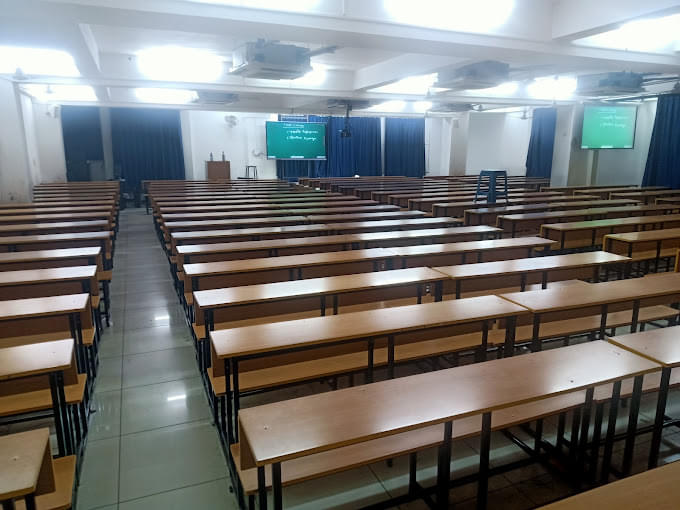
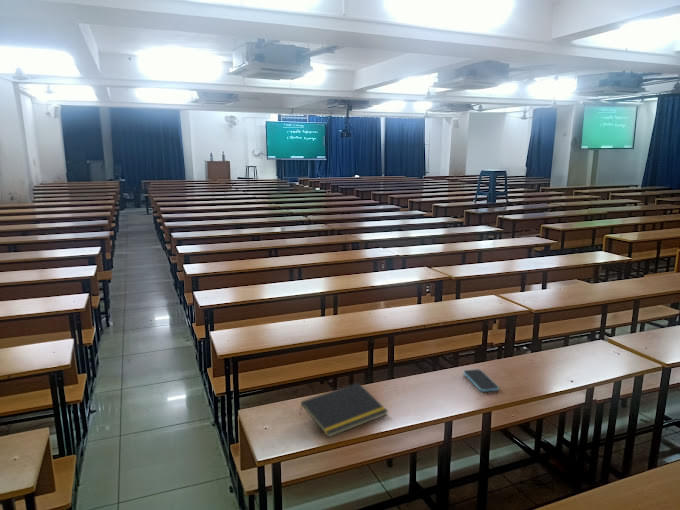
+ notepad [298,382,389,438]
+ smartphone [463,368,500,393]
